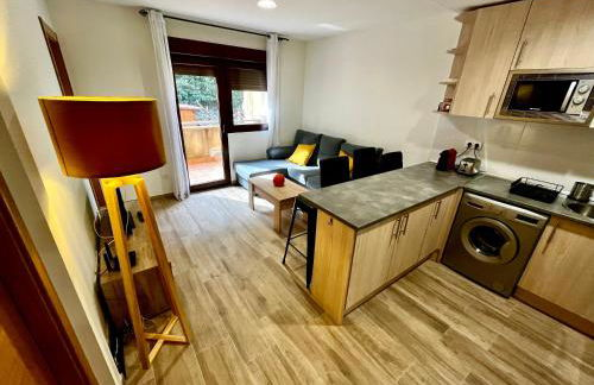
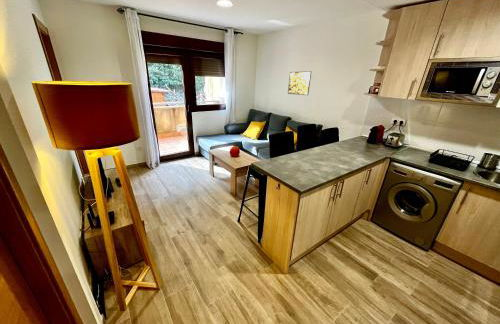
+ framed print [287,70,312,96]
